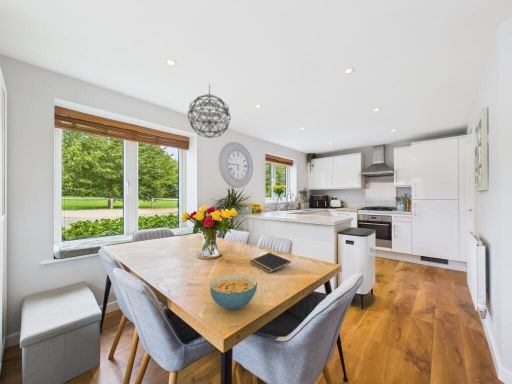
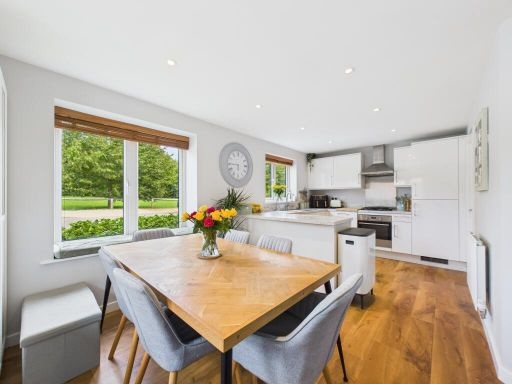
- pendant light [187,84,232,139]
- notepad [249,251,292,274]
- cereal bowl [209,273,258,311]
